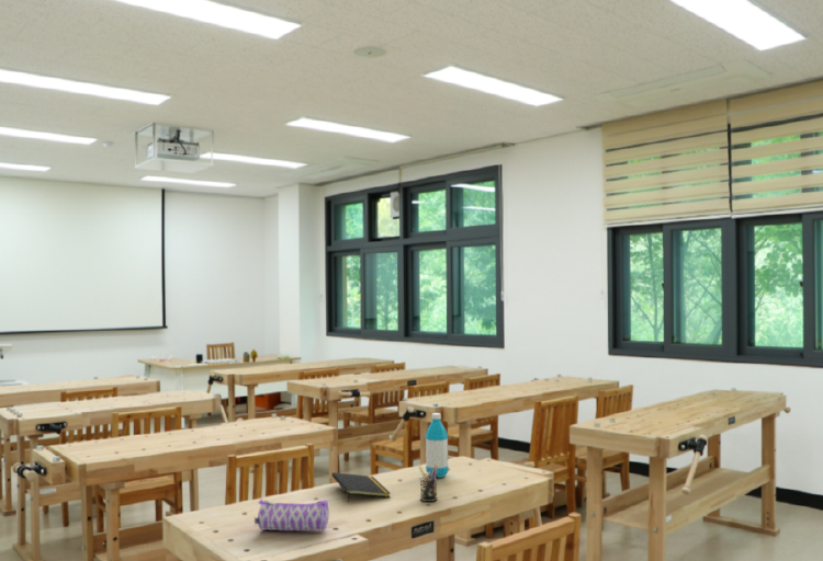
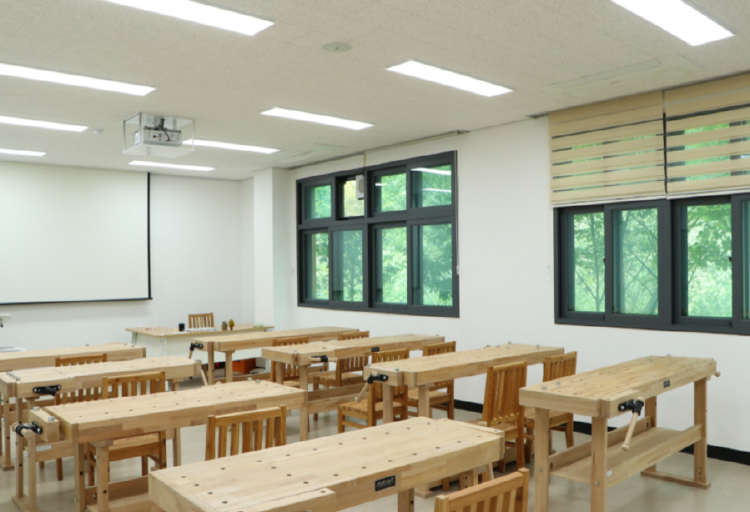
- water bottle [425,412,450,479]
- pen holder [417,465,439,503]
- notepad [330,471,392,504]
- pencil case [253,497,330,531]
